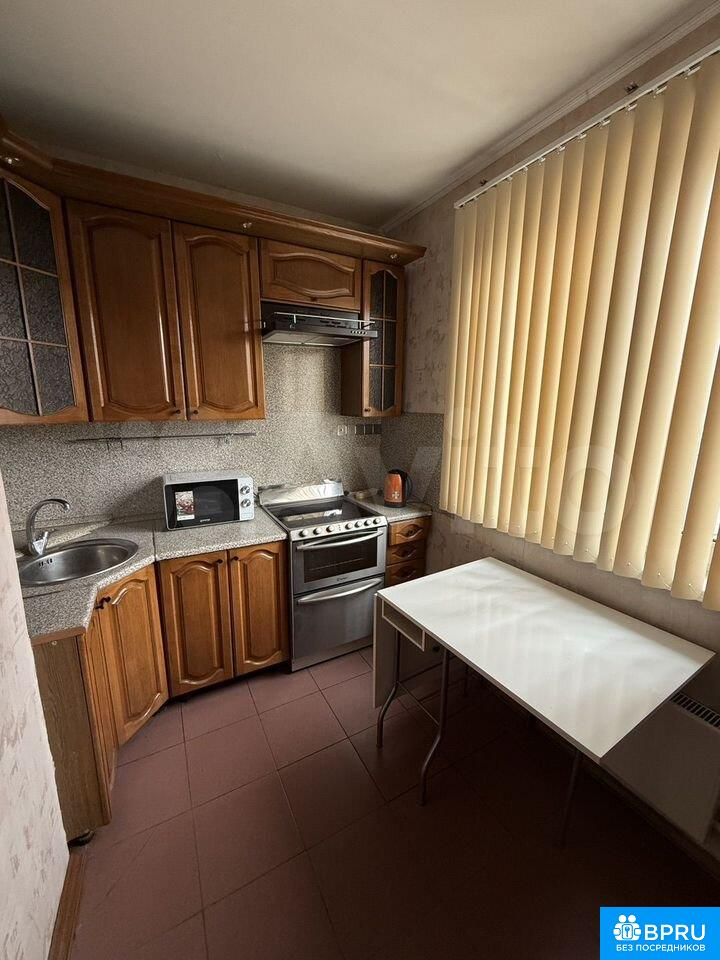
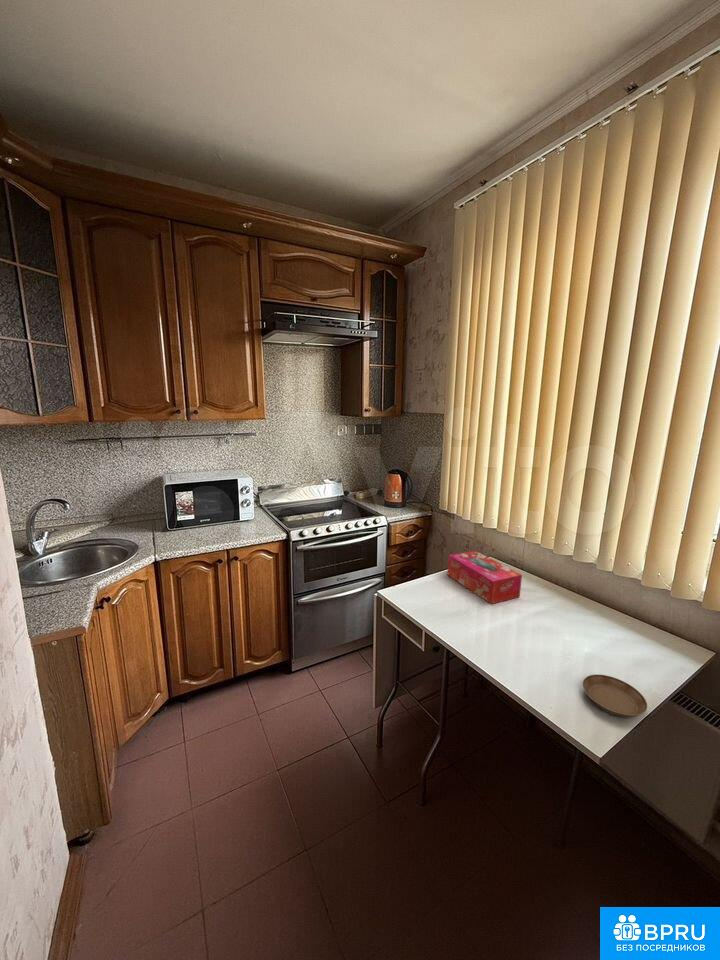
+ saucer [582,674,648,718]
+ tissue box [447,550,523,605]
